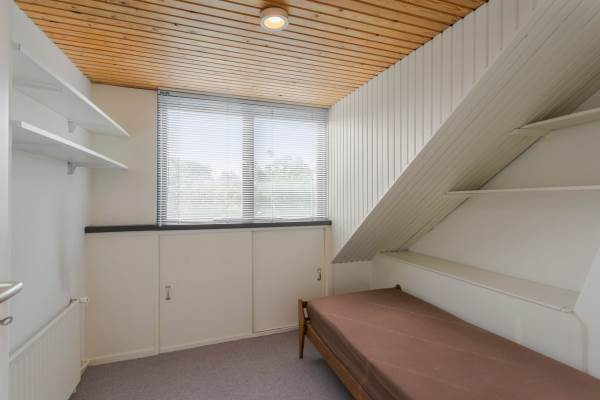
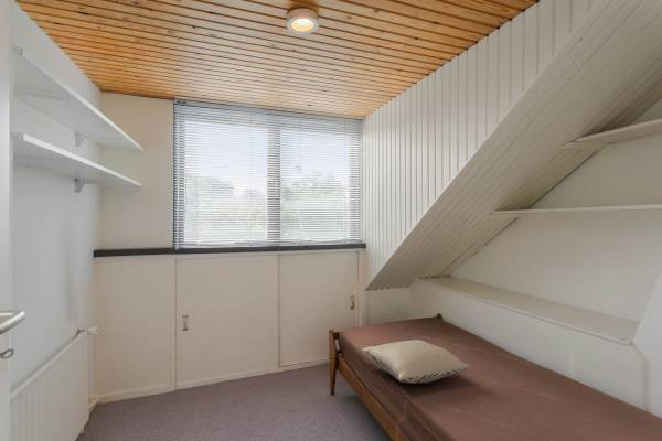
+ pillow [360,337,472,384]
